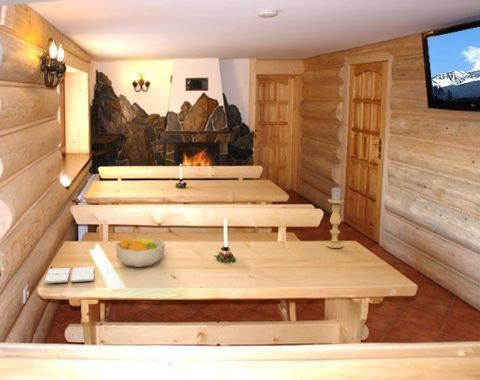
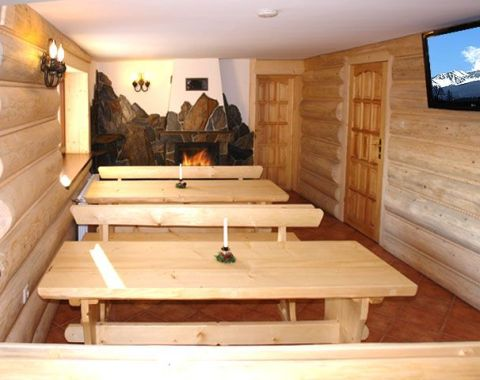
- fruit bowl [114,235,166,268]
- candle holder [325,186,345,249]
- drink coaster [43,266,95,284]
